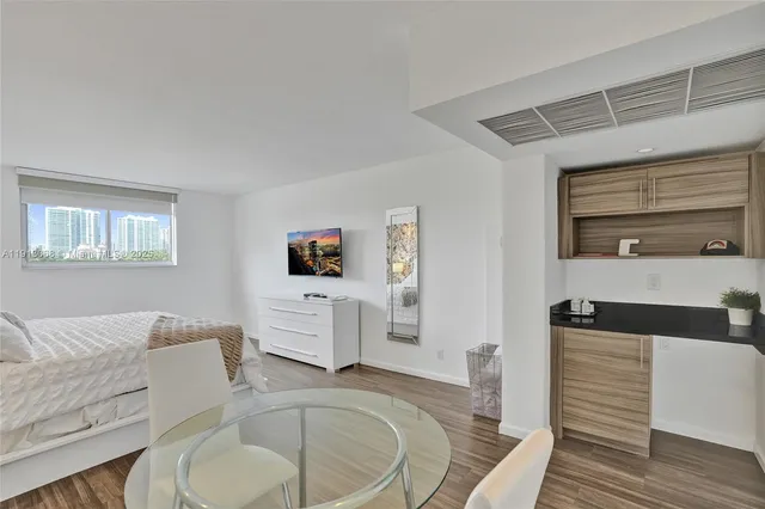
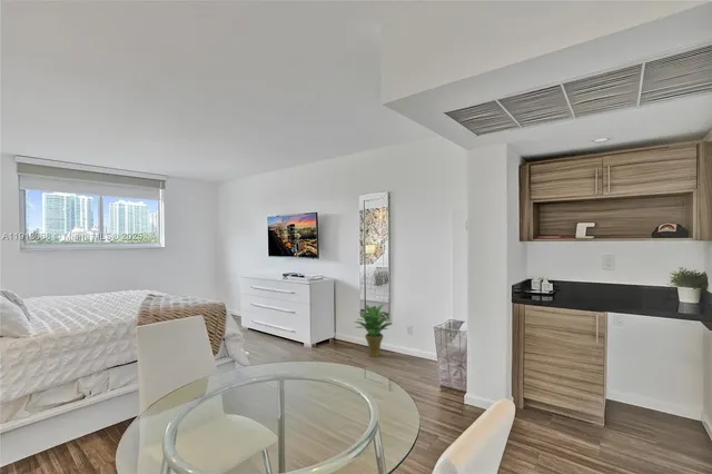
+ potted plant [353,303,394,358]
